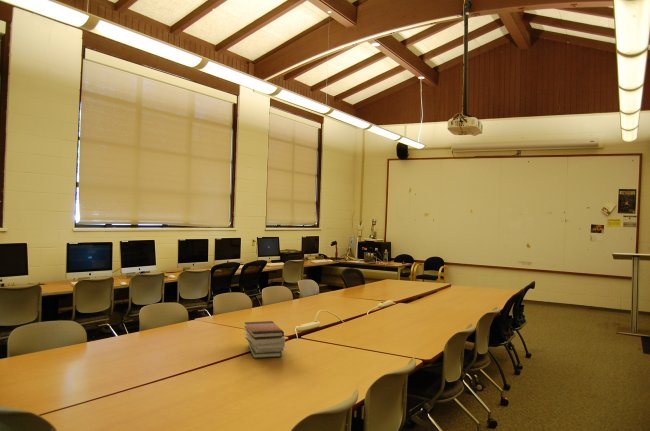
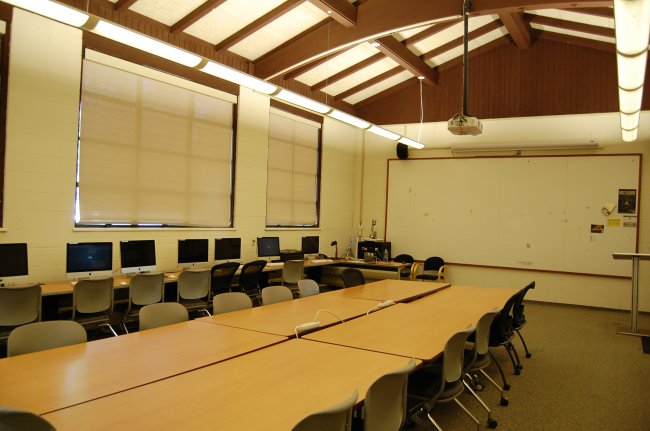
- book stack [243,320,286,359]
